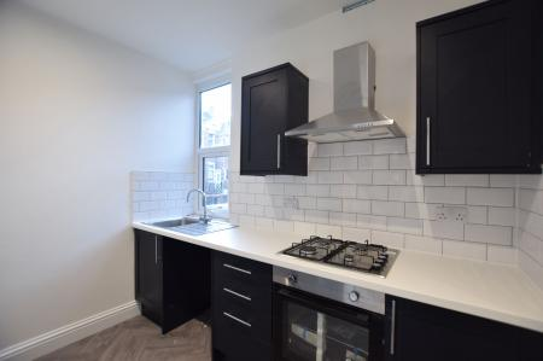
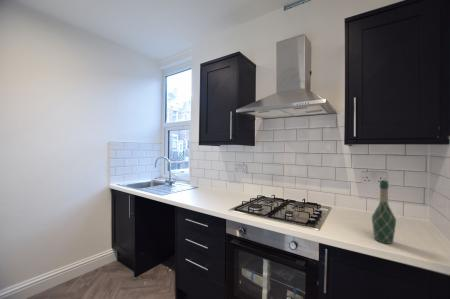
+ wine bottle [371,179,397,245]
